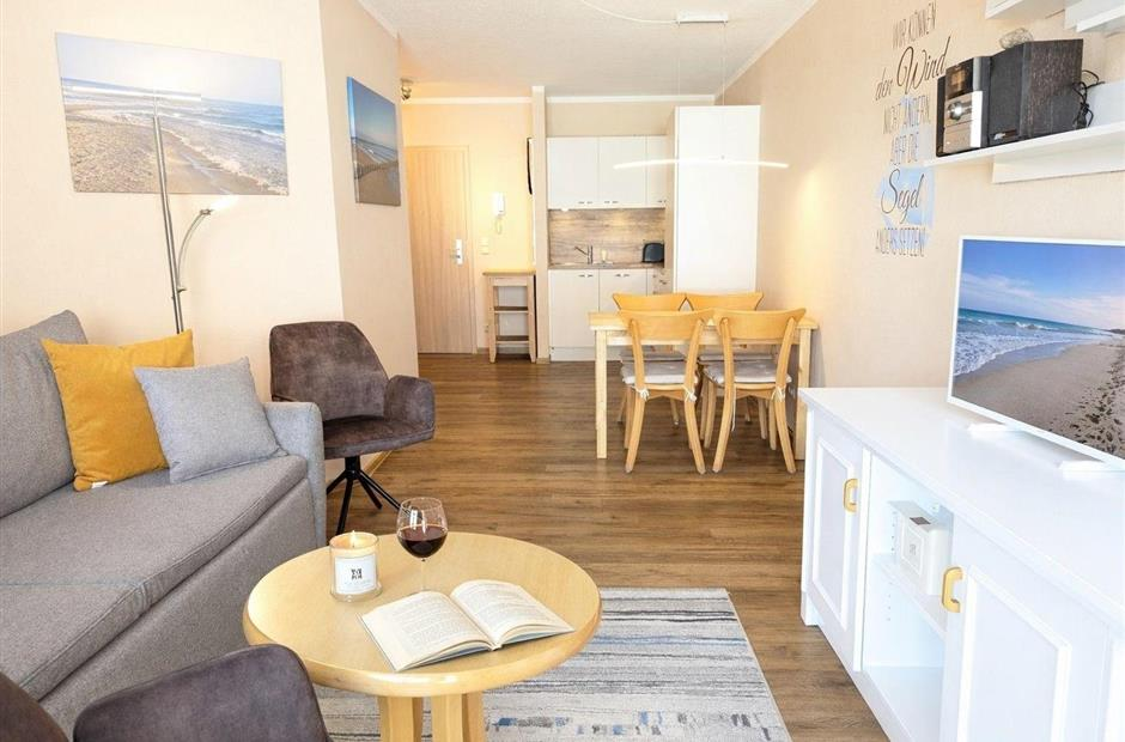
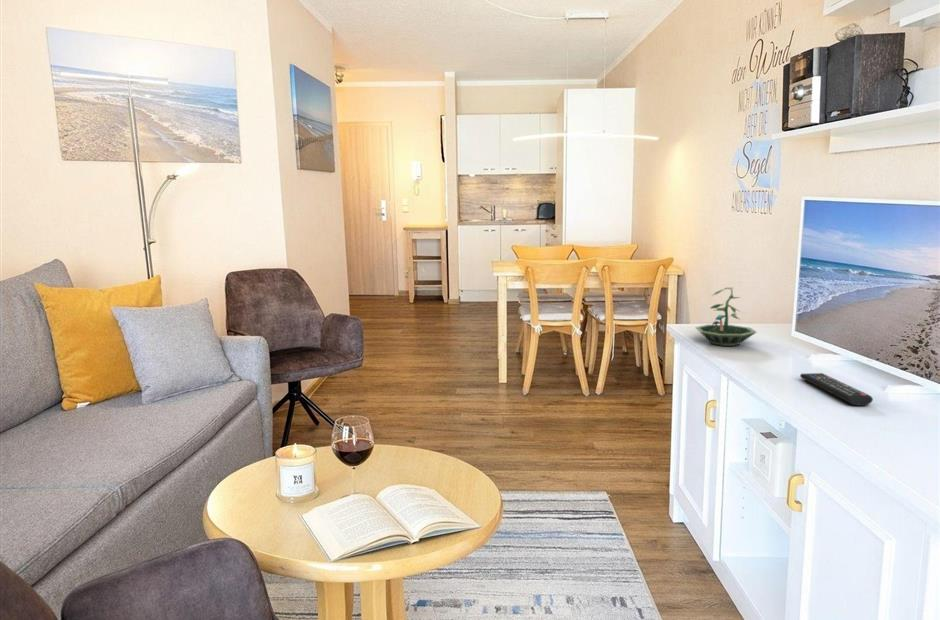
+ remote control [799,372,874,406]
+ terrarium [694,287,757,347]
